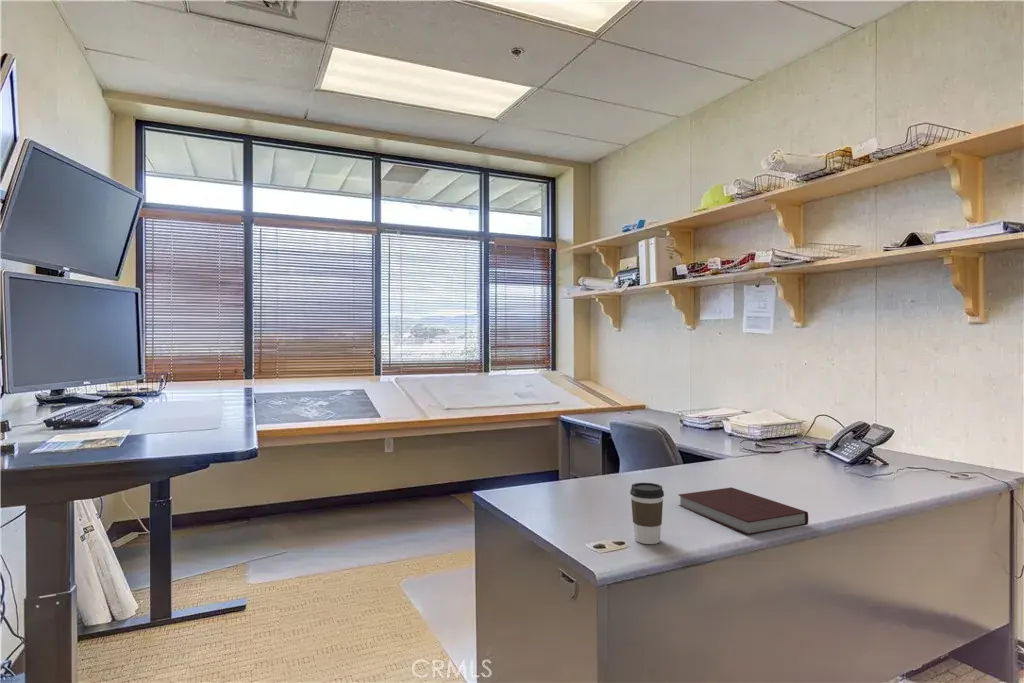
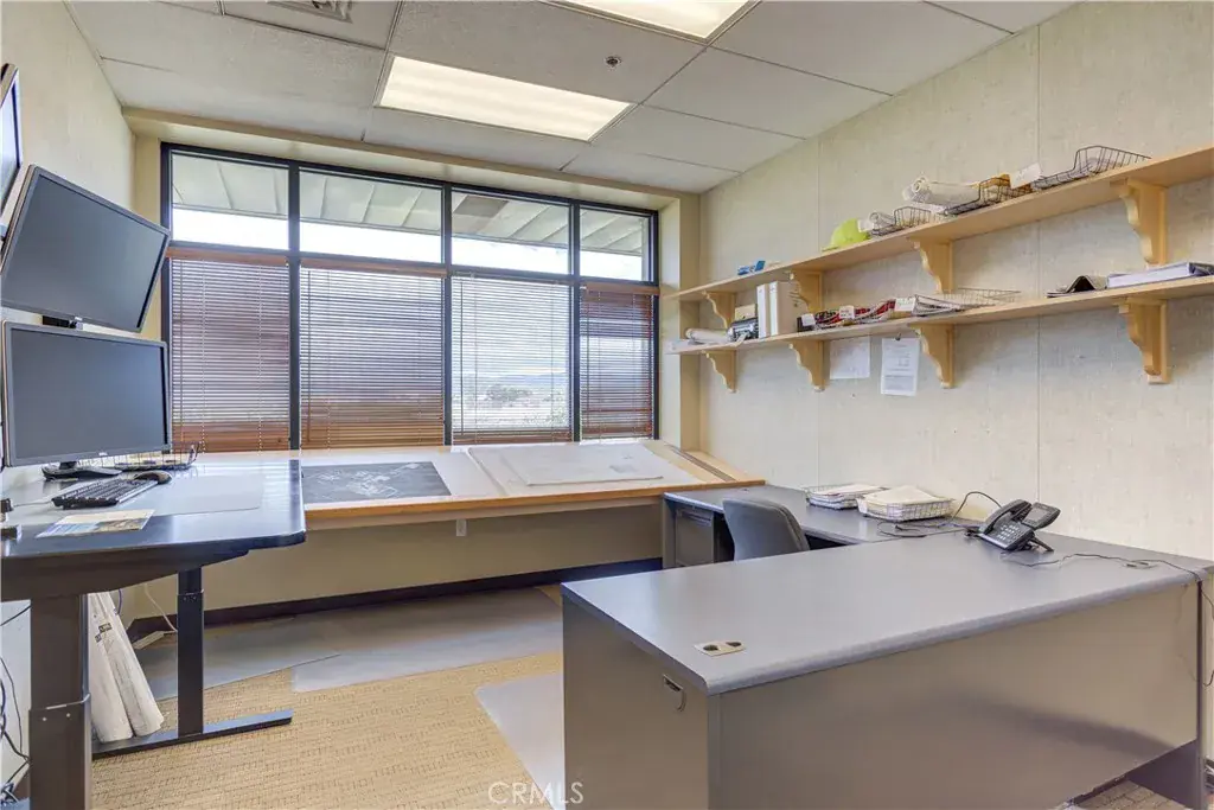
- notebook [677,486,809,536]
- coffee cup [629,482,665,545]
